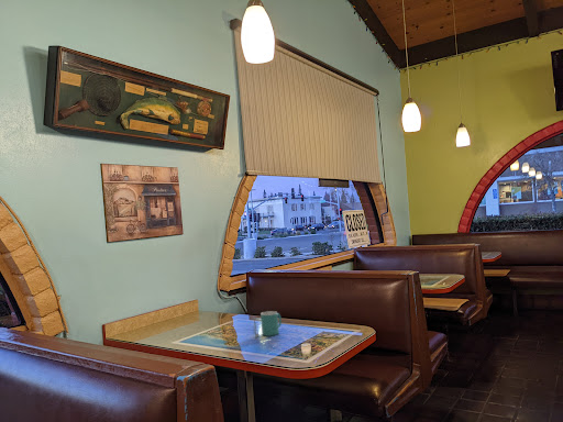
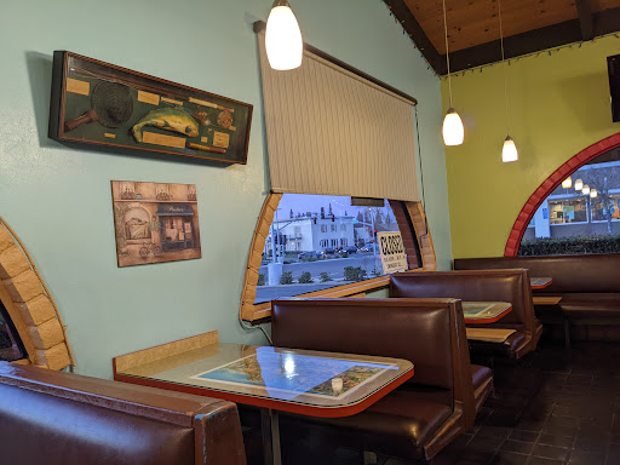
- mug [260,310,283,337]
